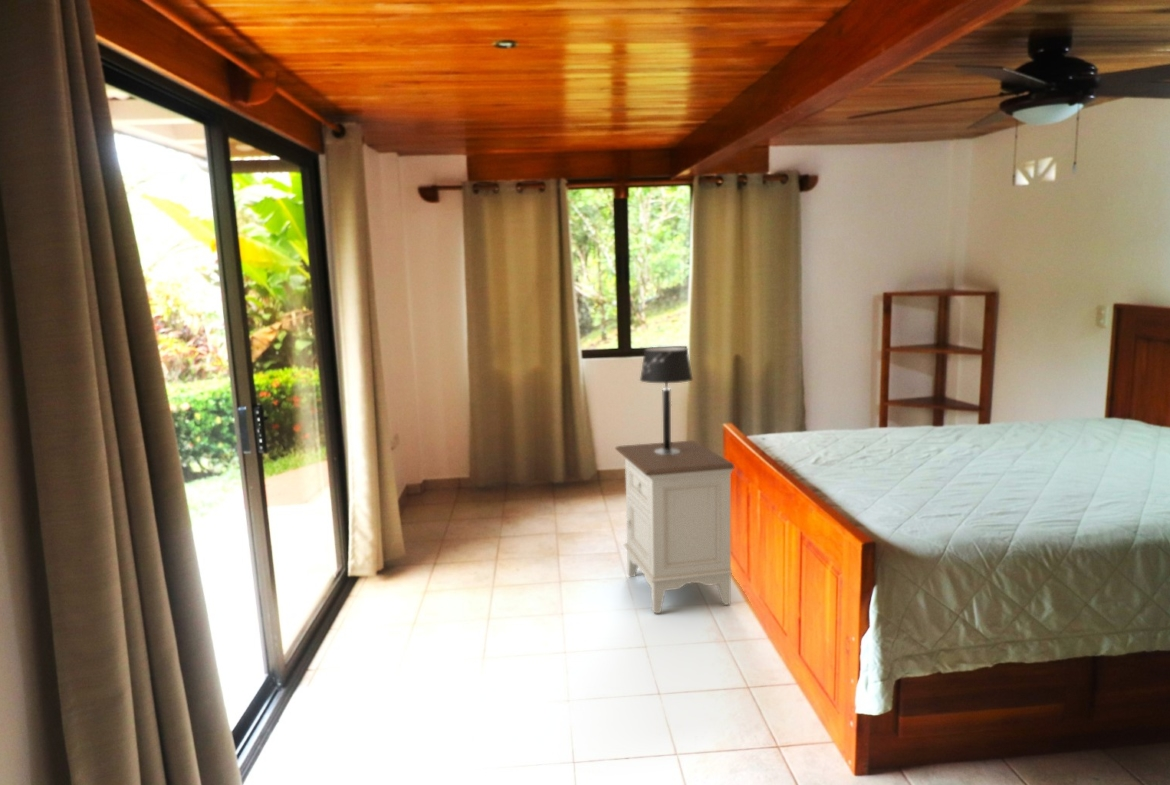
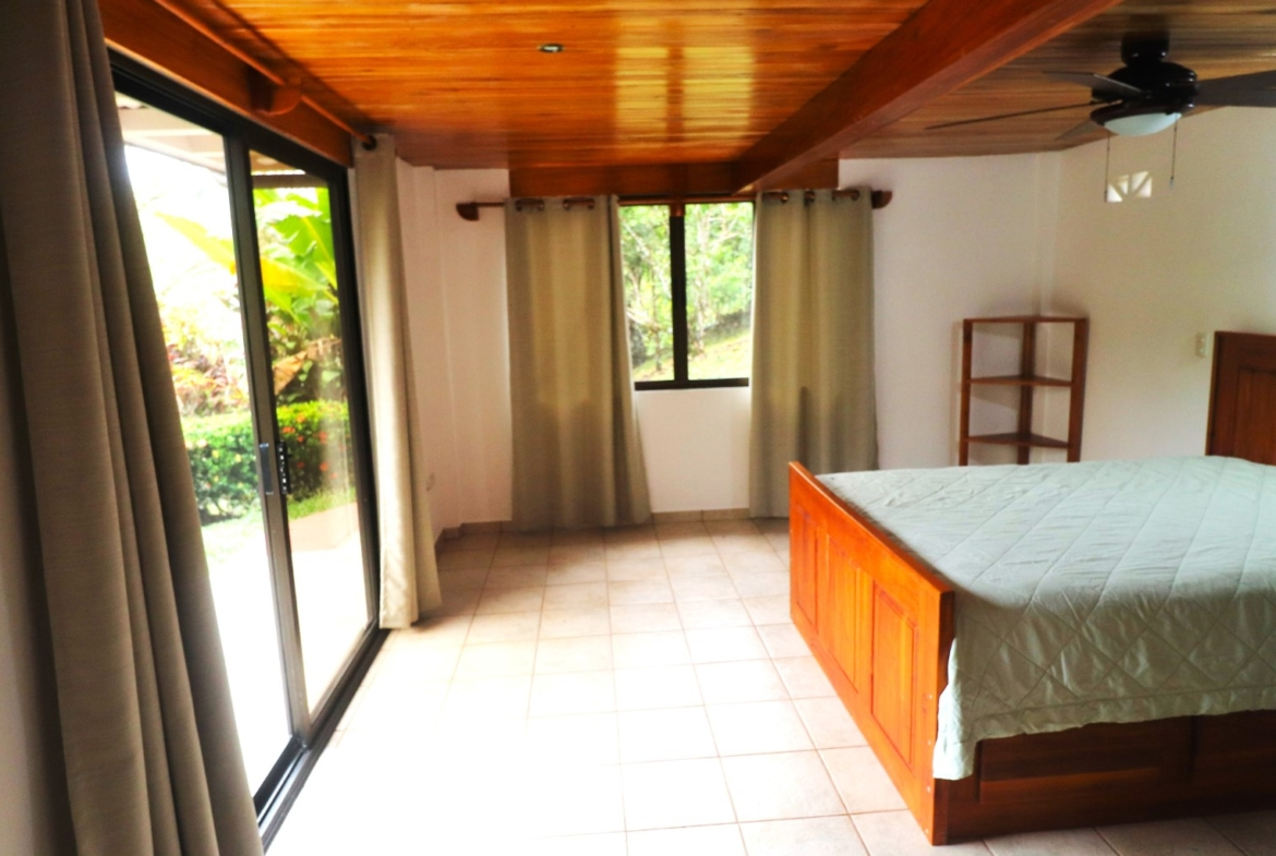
- table lamp [639,346,694,455]
- nightstand [614,439,735,614]
